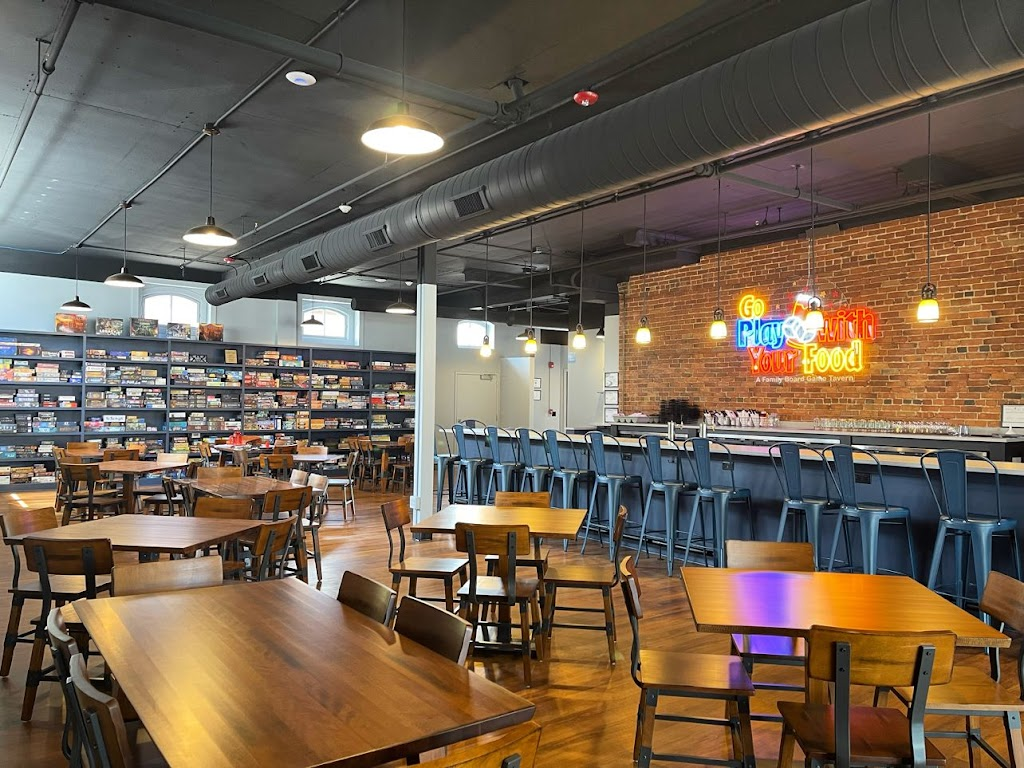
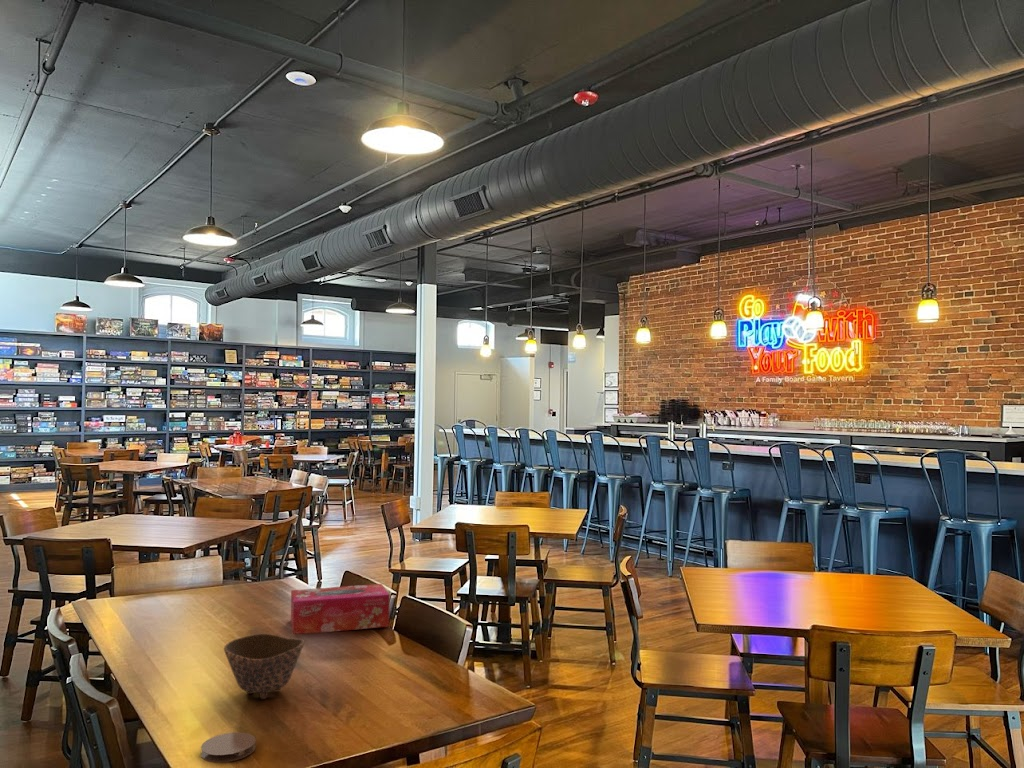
+ bowl [223,633,305,700]
+ tissue box [290,583,391,635]
+ coaster [200,732,257,763]
